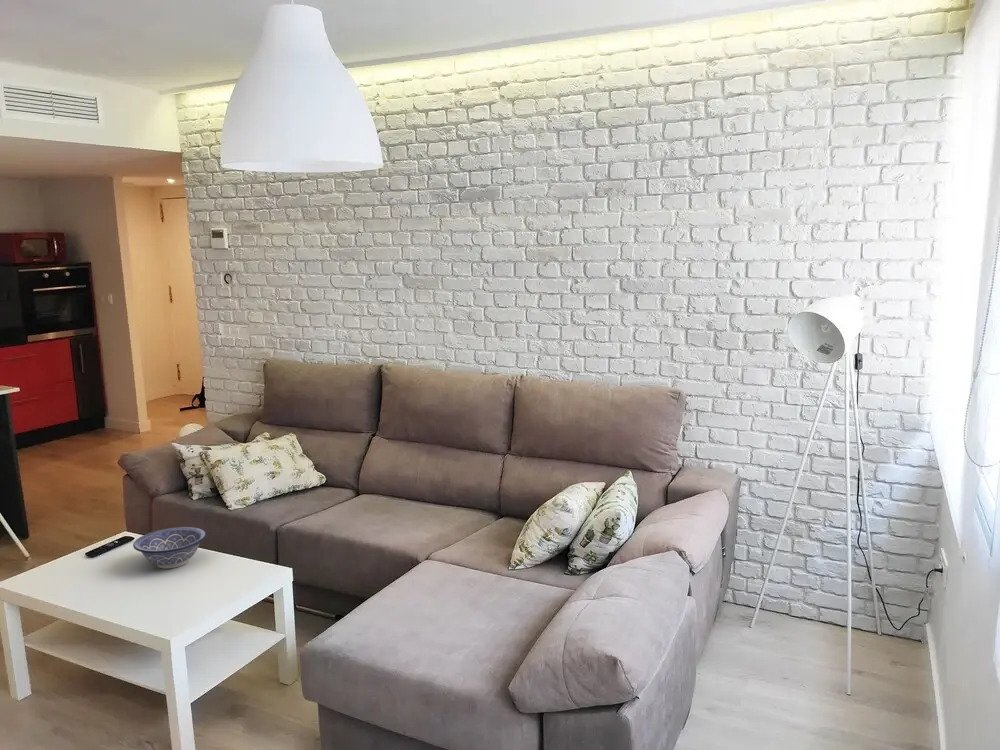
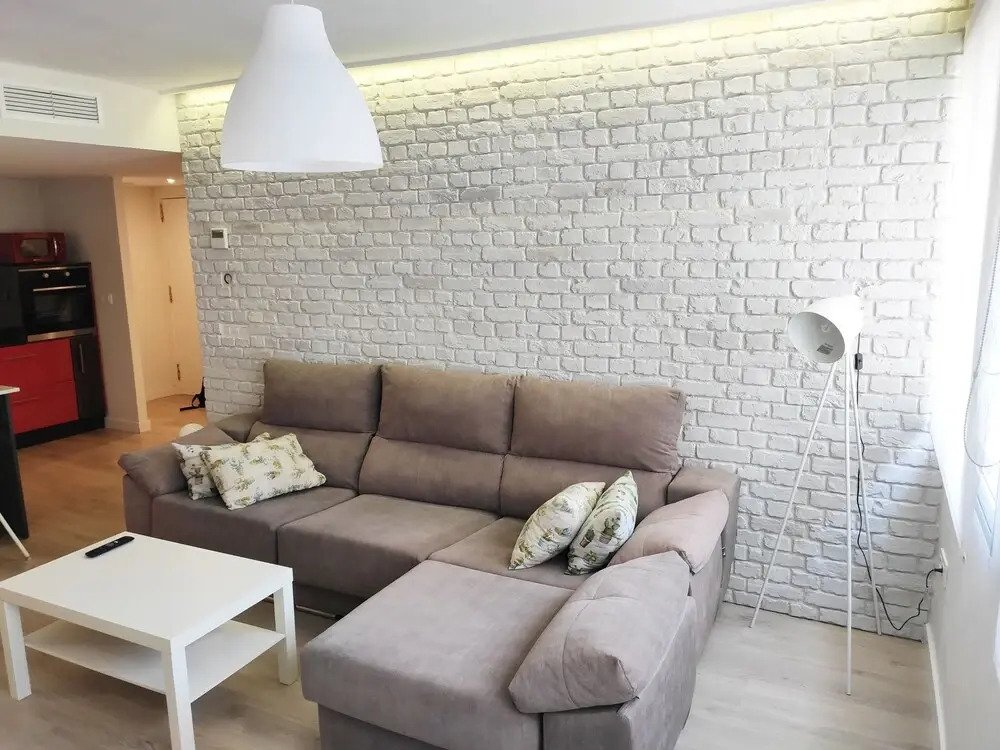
- decorative bowl [132,526,207,570]
